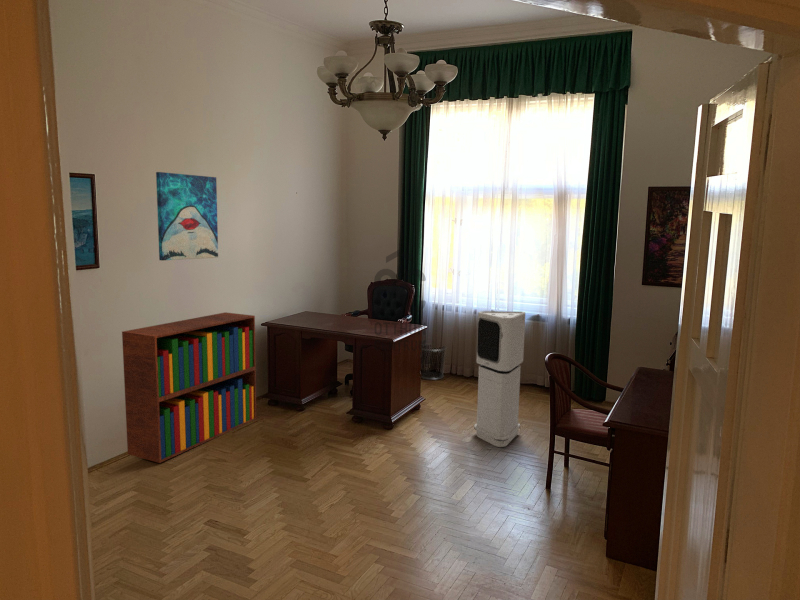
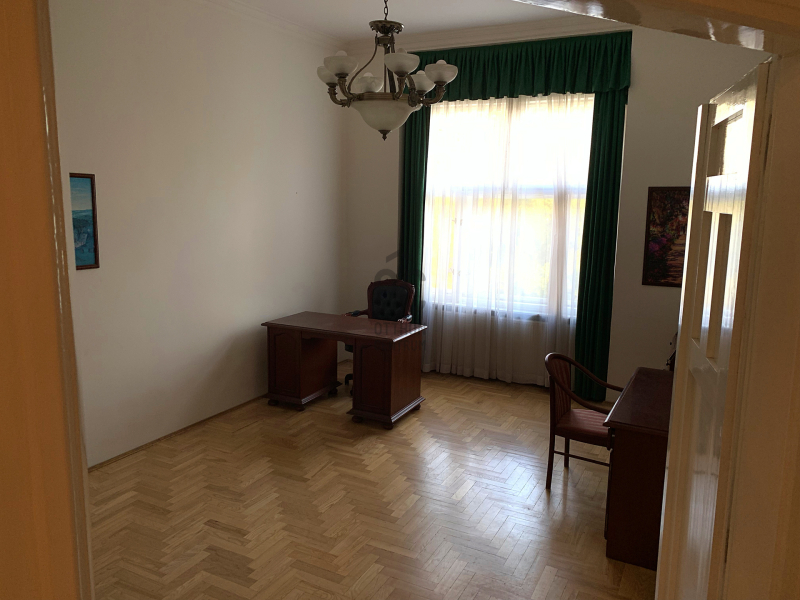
- air purifier [473,310,526,448]
- waste bin [420,343,447,381]
- bookshelf [121,311,257,464]
- wall art [155,171,219,262]
